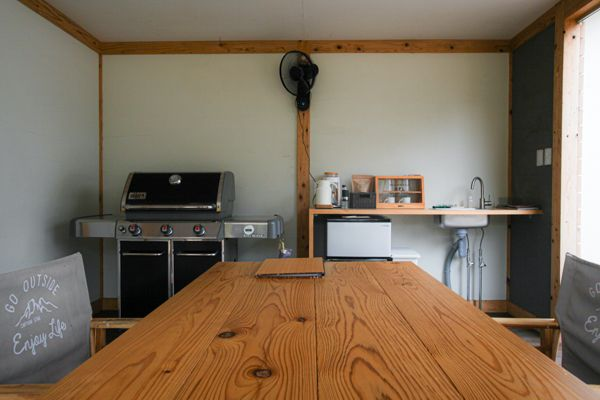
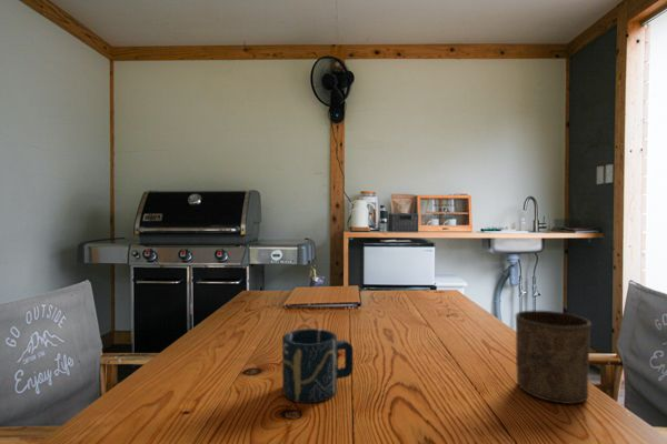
+ cup [515,310,593,405]
+ cup [281,327,355,404]
